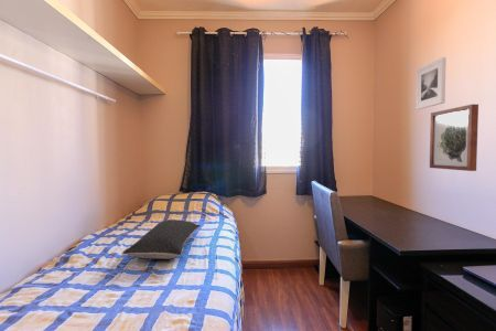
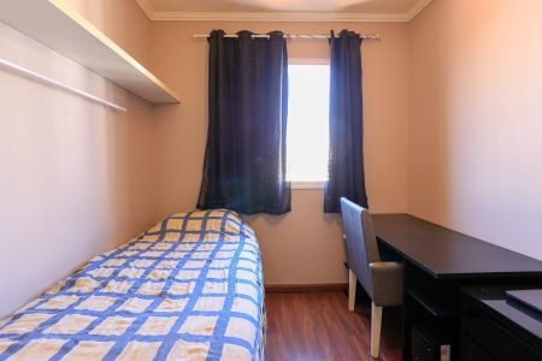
- pillow [121,218,202,260]
- wall art [429,104,479,172]
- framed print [414,56,448,110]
